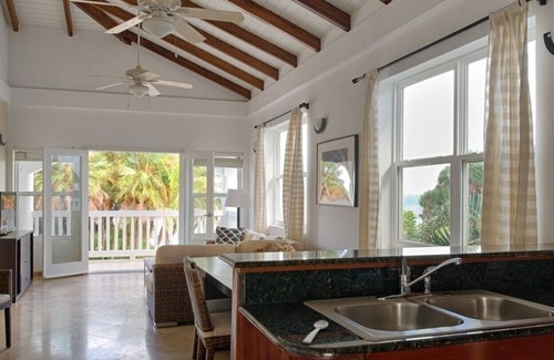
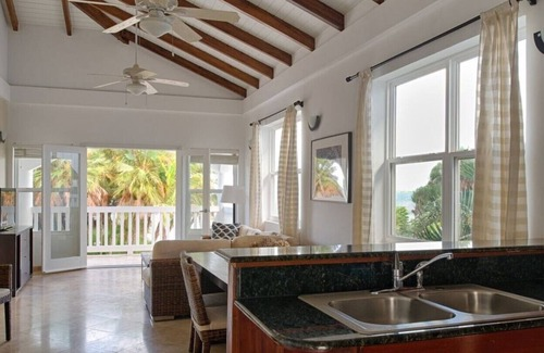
- spoon [301,319,329,344]
